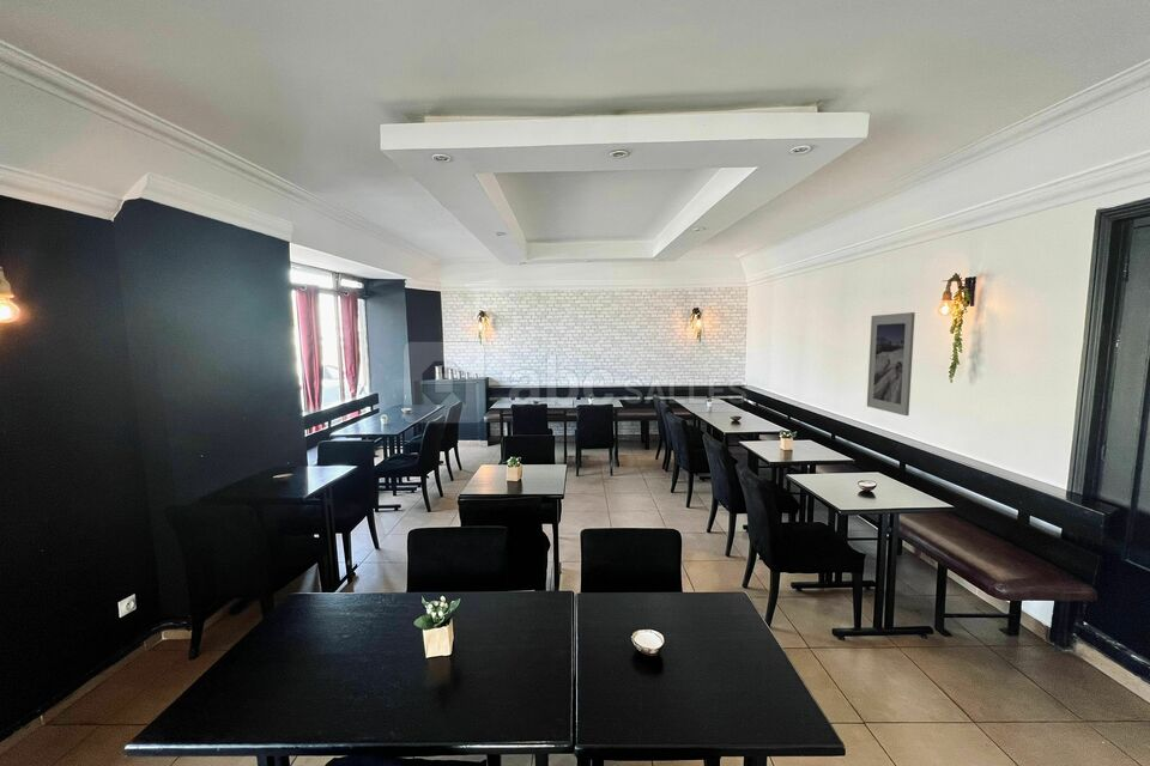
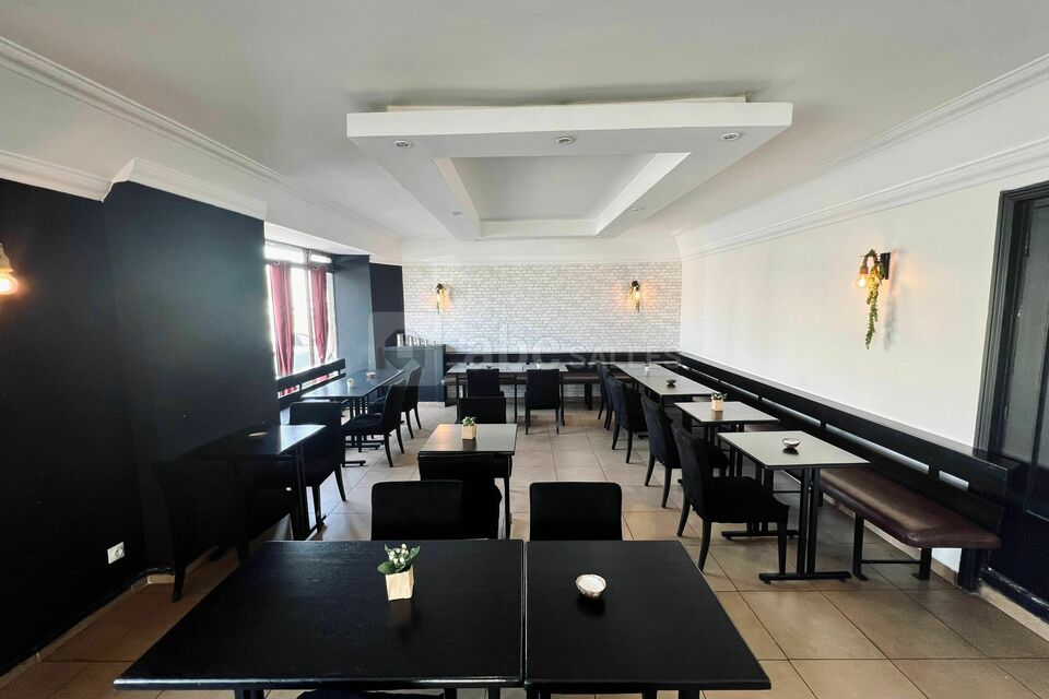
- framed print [866,311,916,417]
